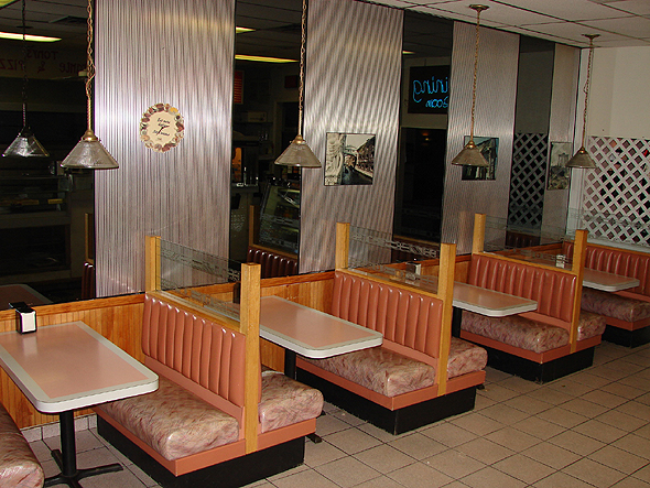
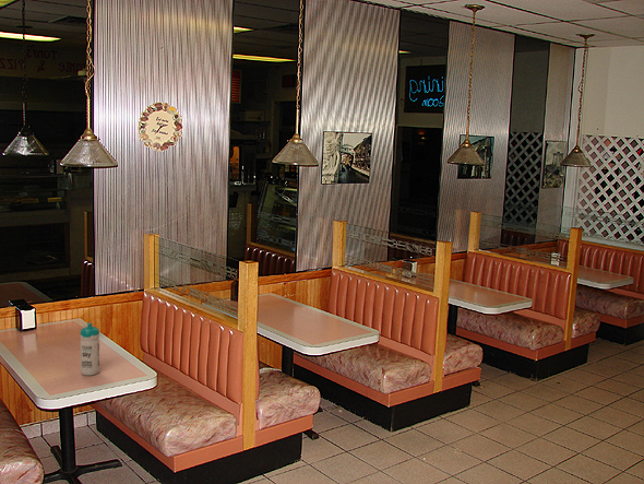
+ water bottle [79,322,100,377]
